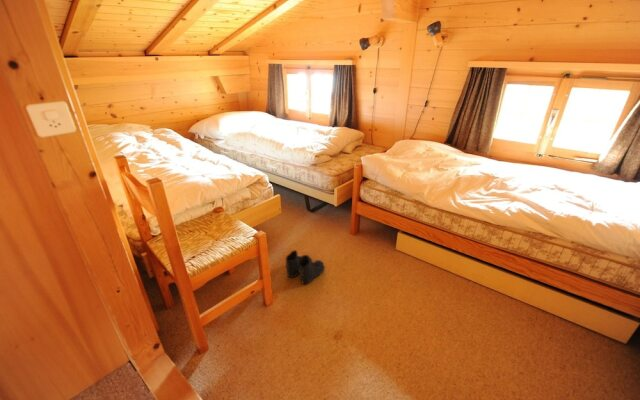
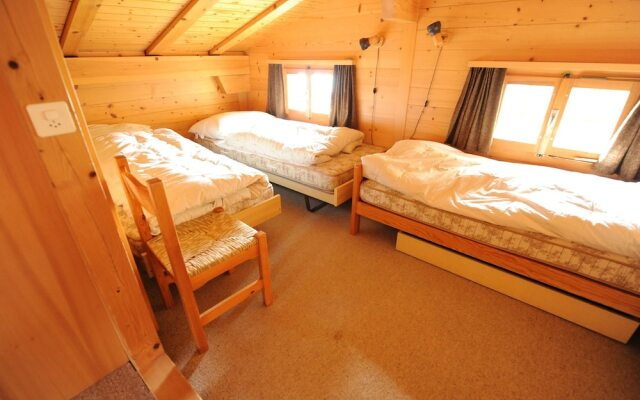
- boots [284,249,325,285]
